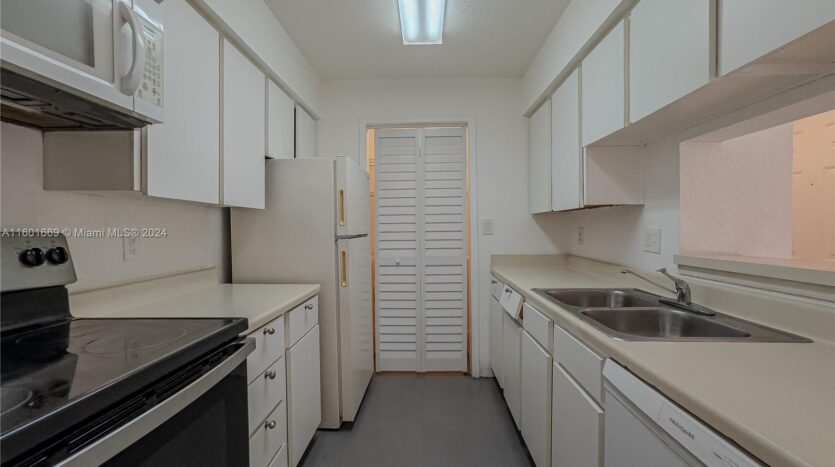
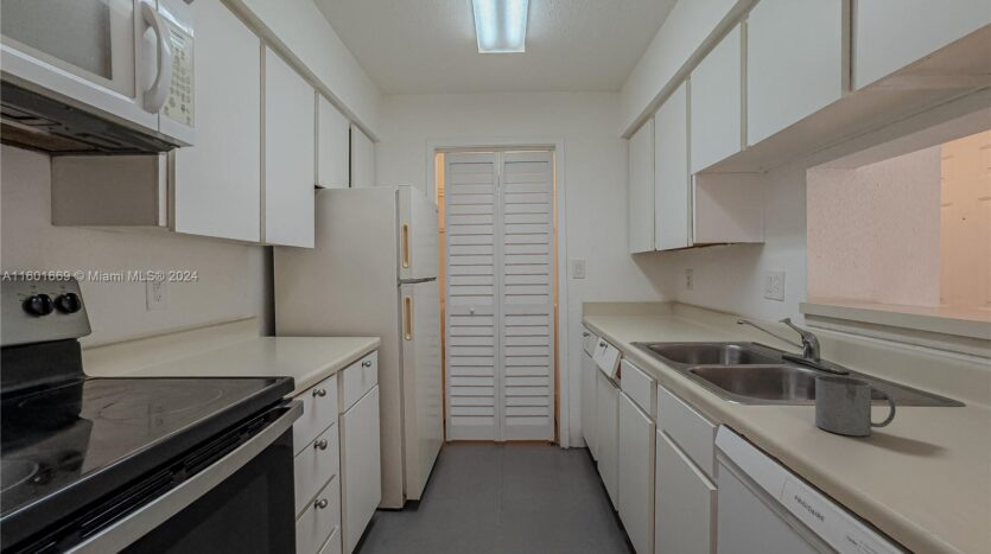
+ mug [814,375,897,437]
